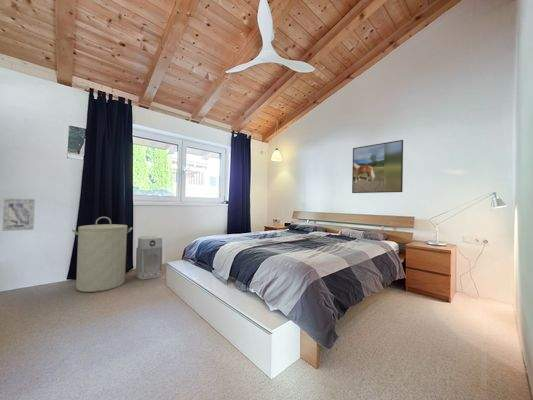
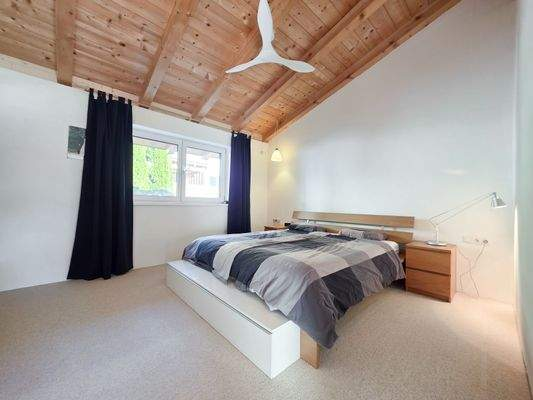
- laundry hamper [71,216,133,293]
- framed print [351,139,404,194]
- wall art [1,198,36,232]
- air purifier [135,235,163,281]
